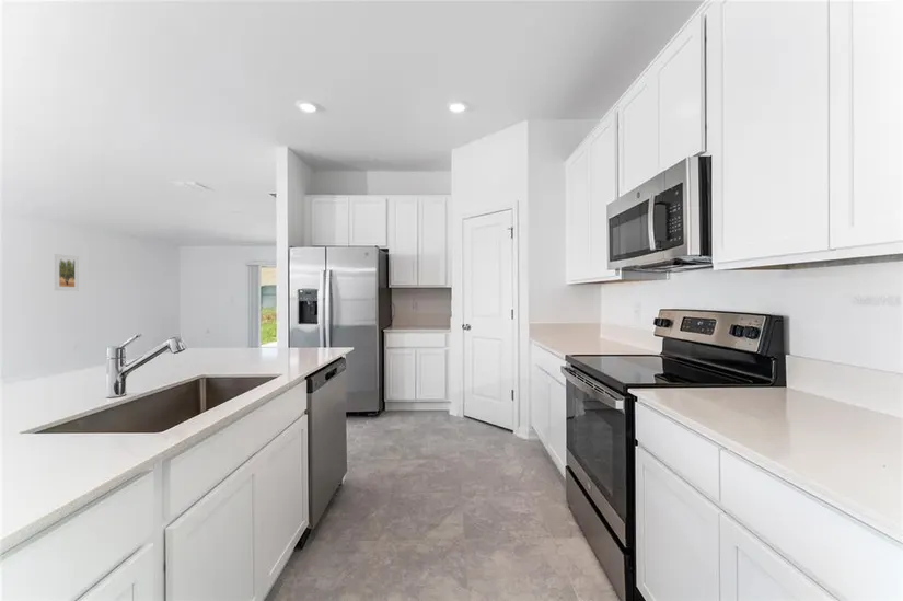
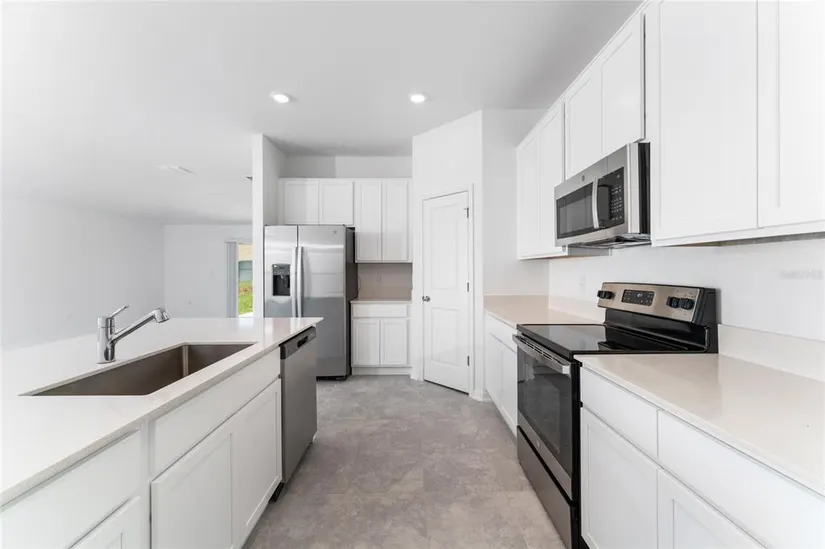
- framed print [54,253,80,292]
